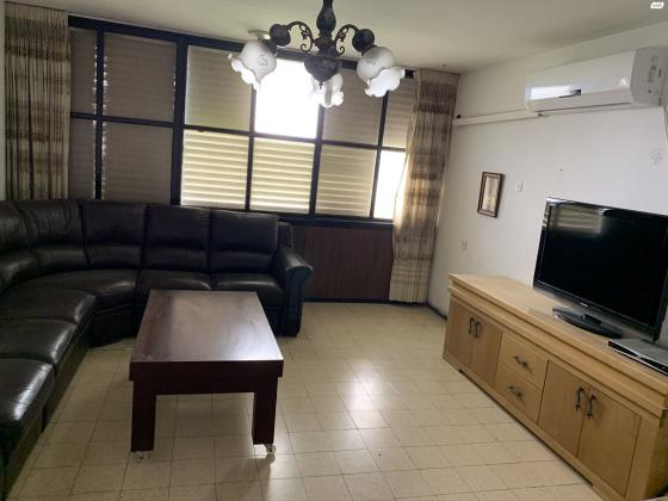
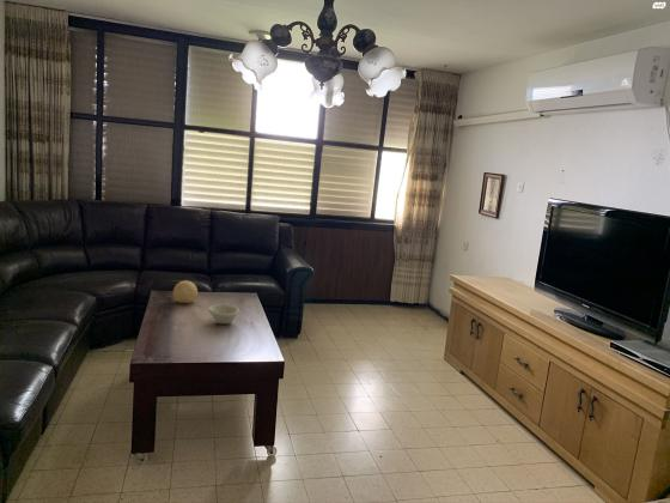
+ bowl [207,303,240,325]
+ decorative ball [172,279,199,304]
